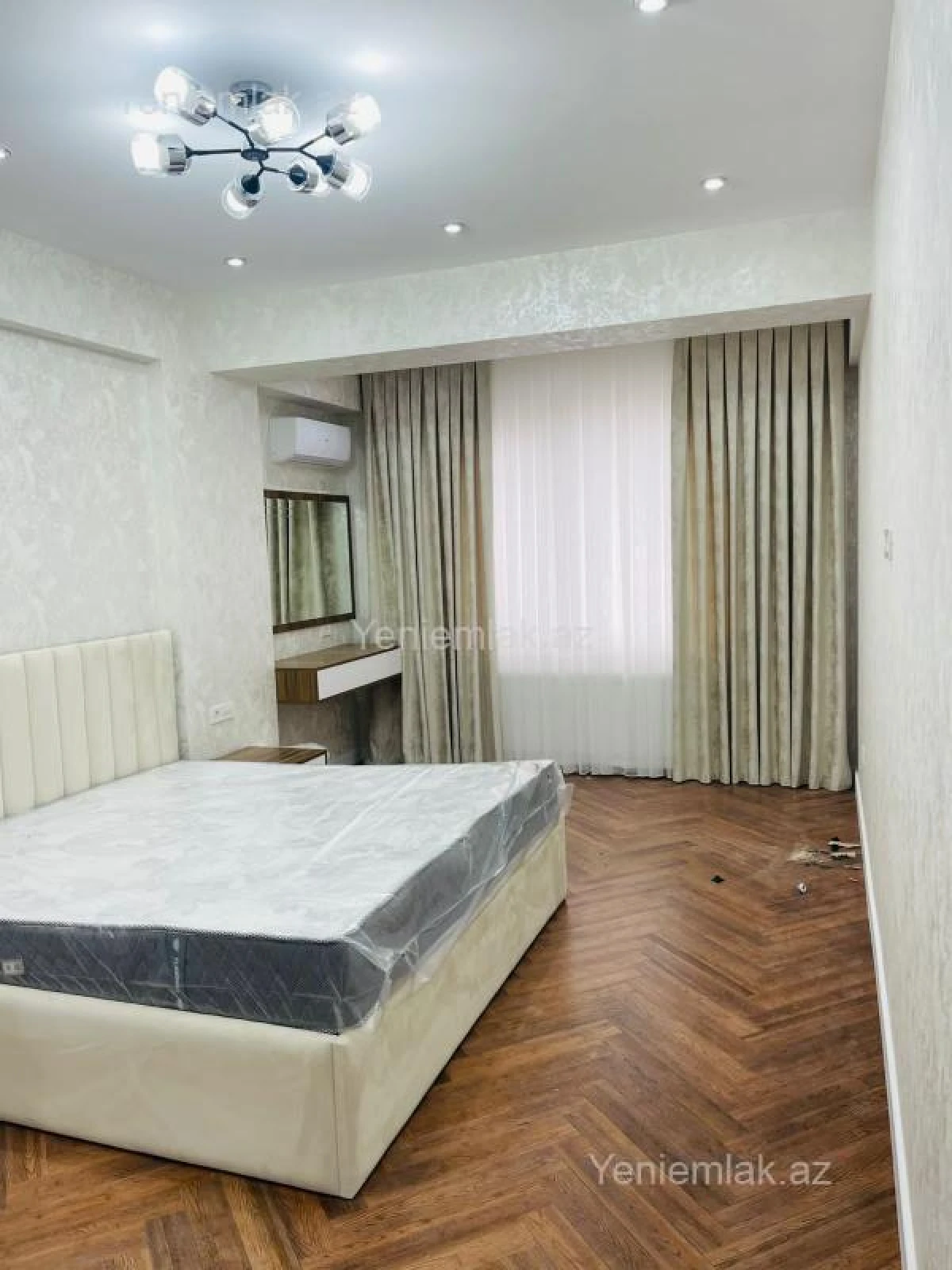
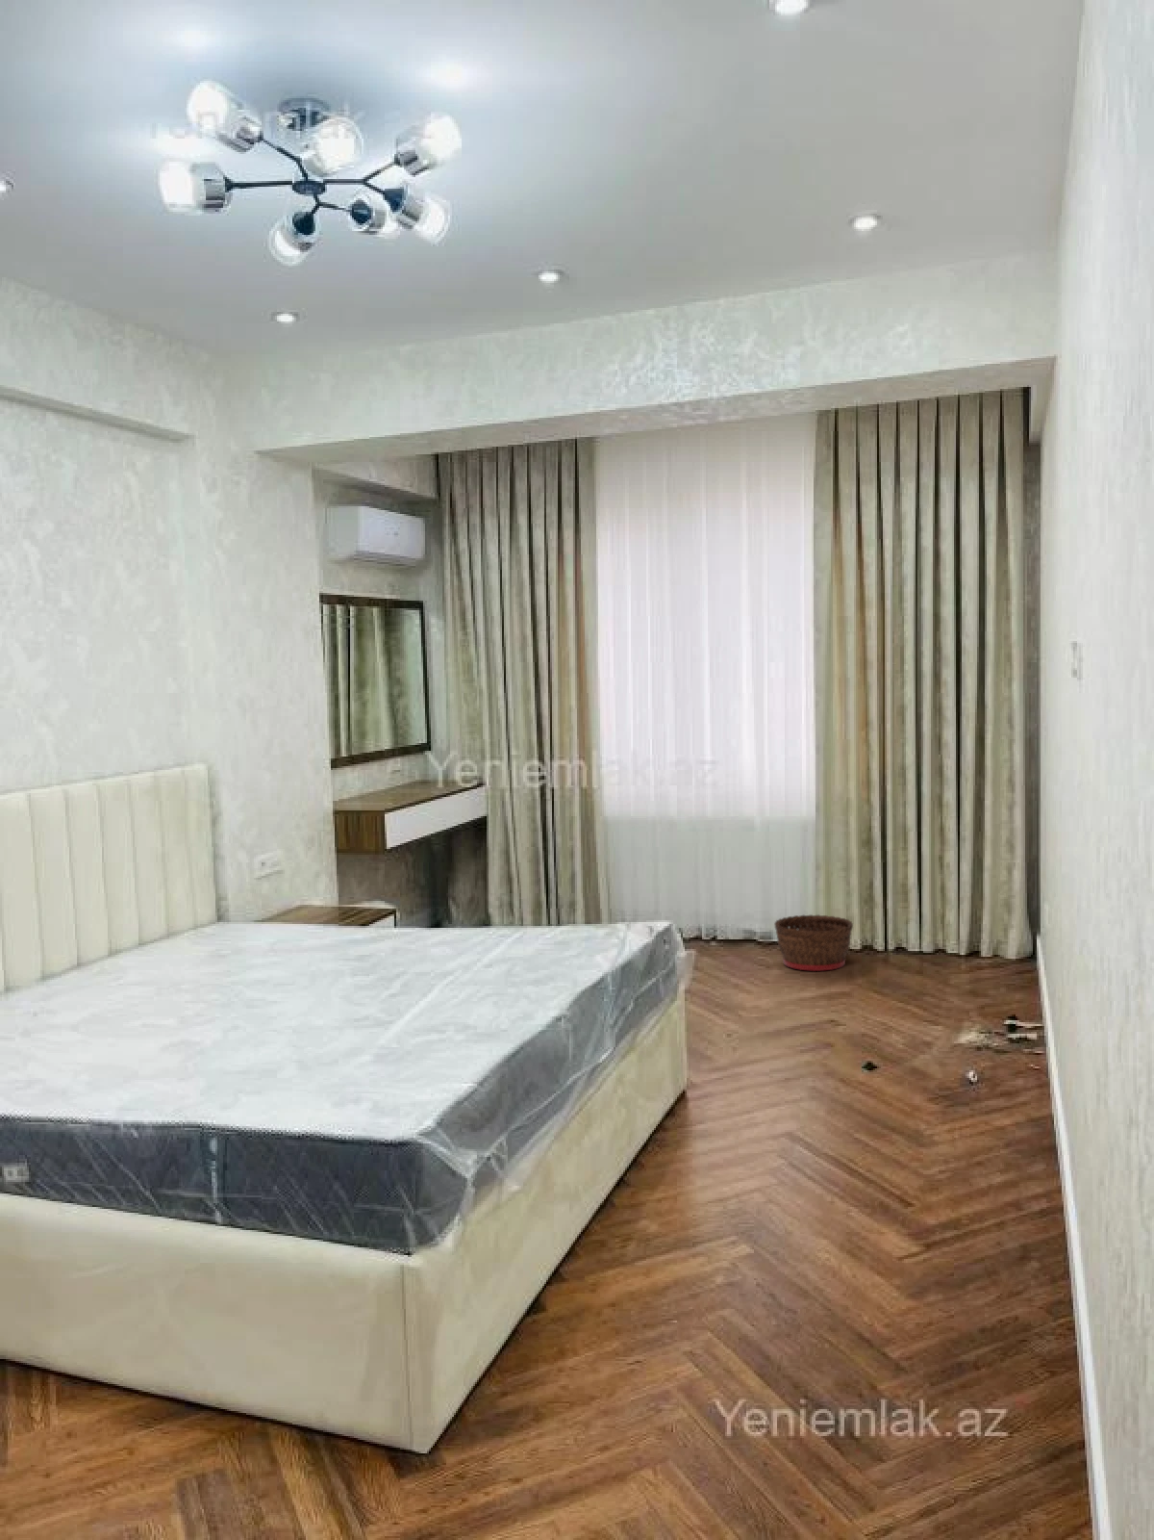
+ basket [773,913,853,973]
